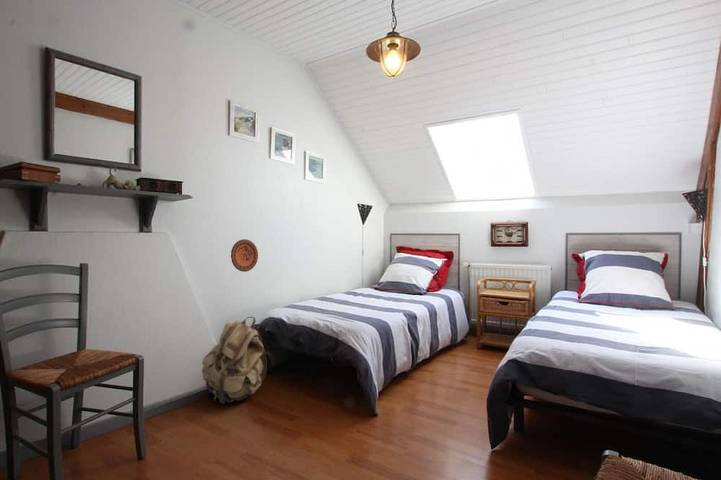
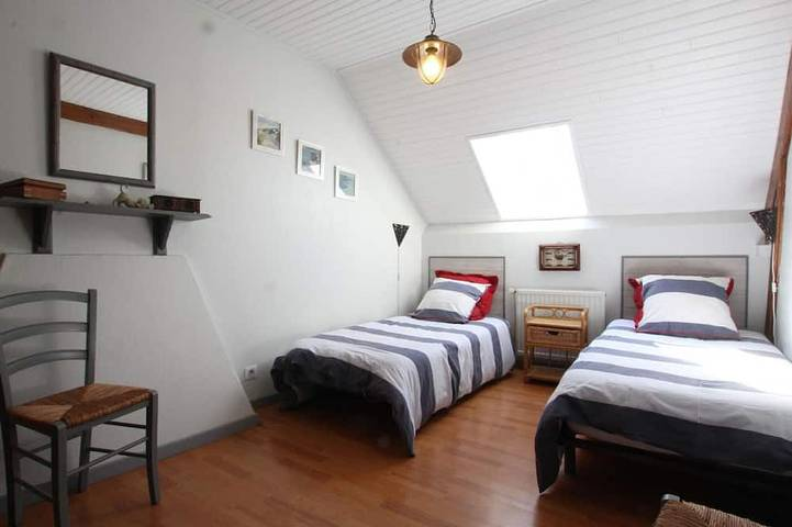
- decorative plate [230,238,259,273]
- backpack [201,316,268,405]
